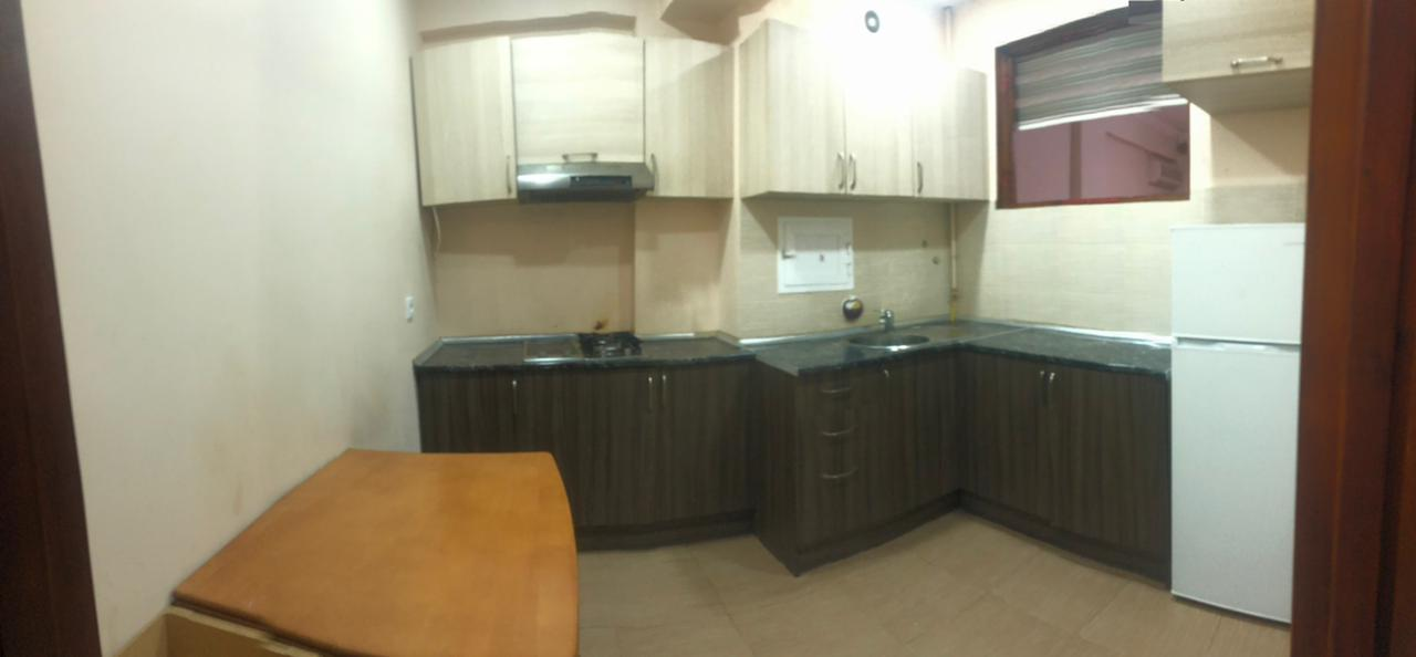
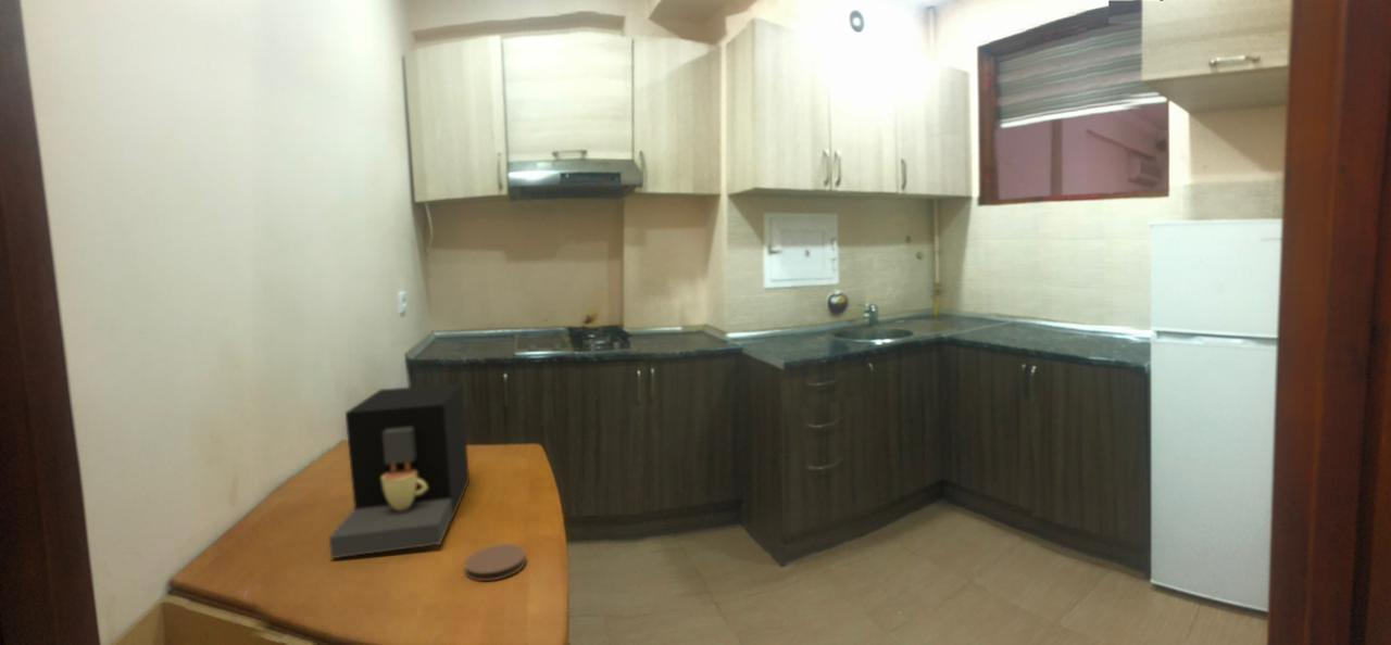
+ coaster [463,543,527,582]
+ coffee maker [328,382,471,559]
